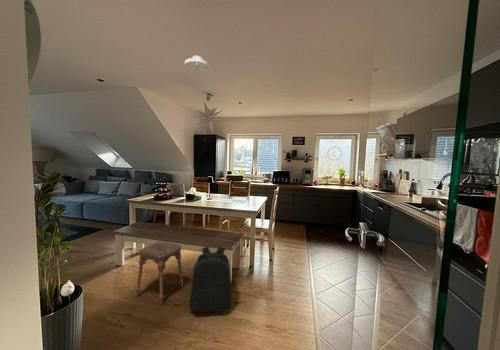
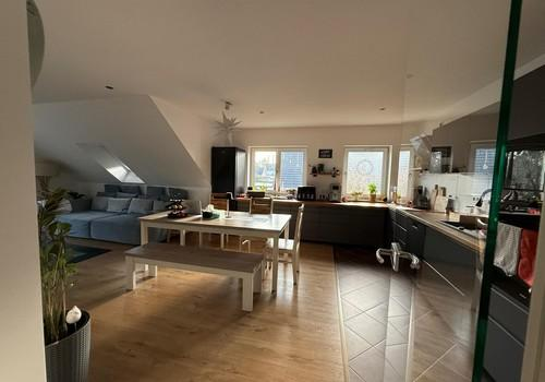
- backpack [188,245,232,314]
- stool [135,241,184,306]
- ceiling light [184,55,211,74]
